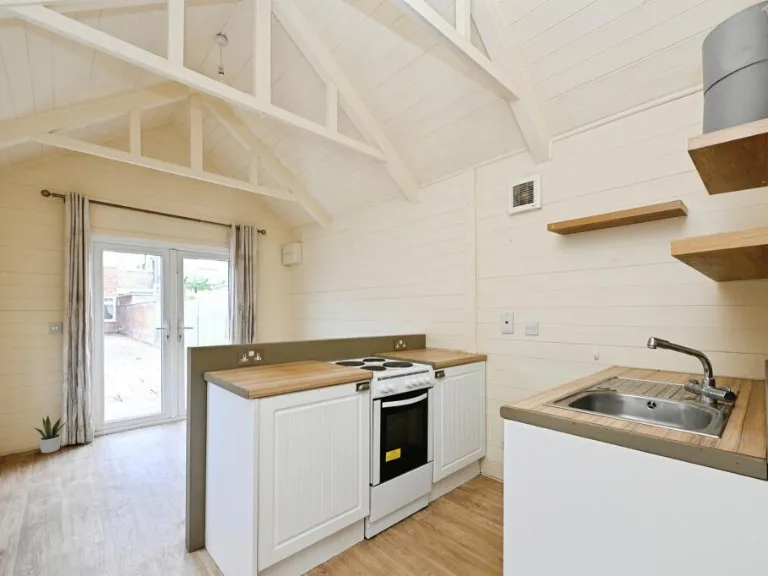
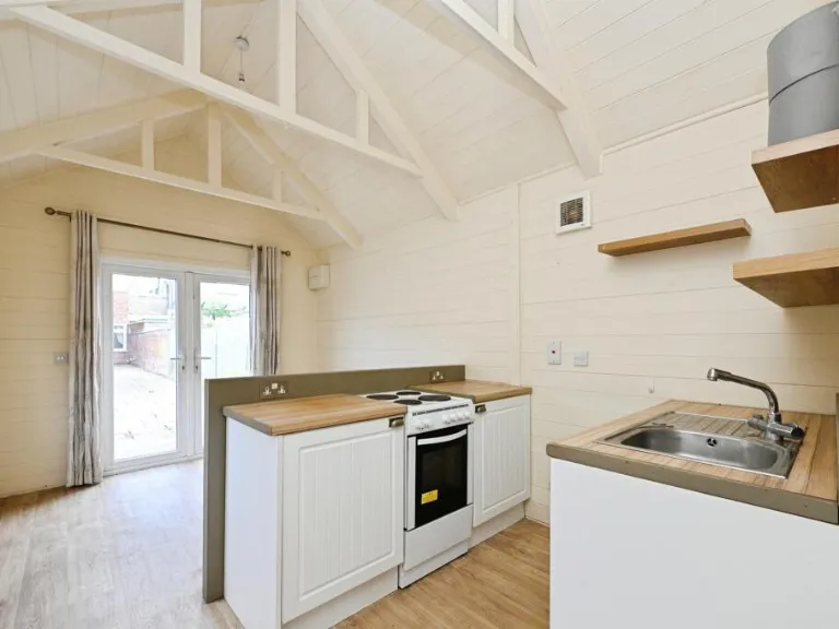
- potted plant [33,415,67,454]
